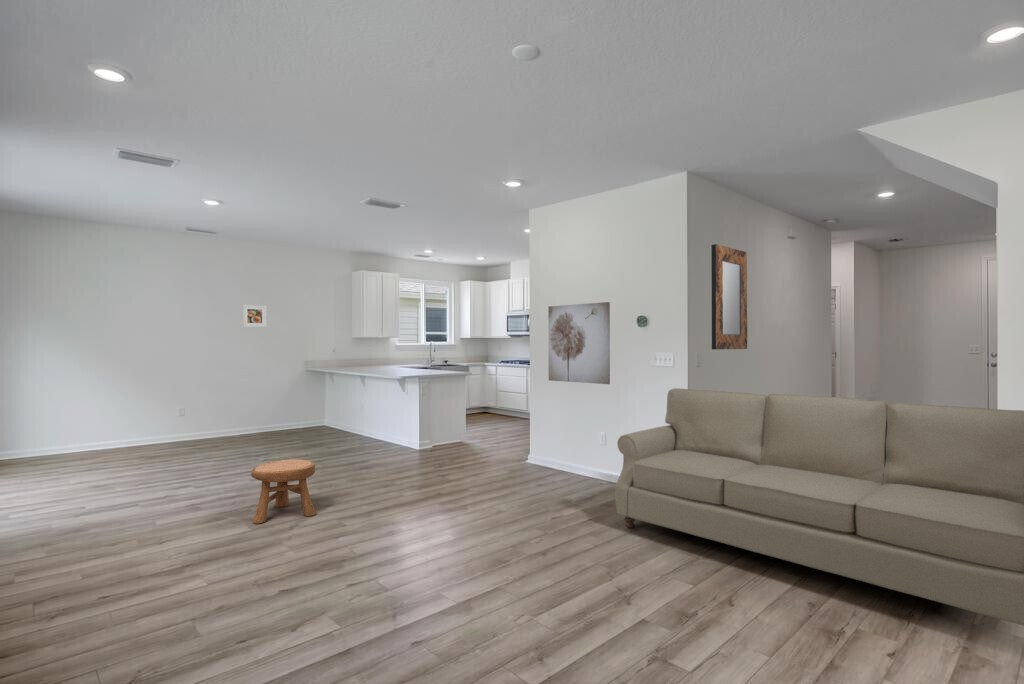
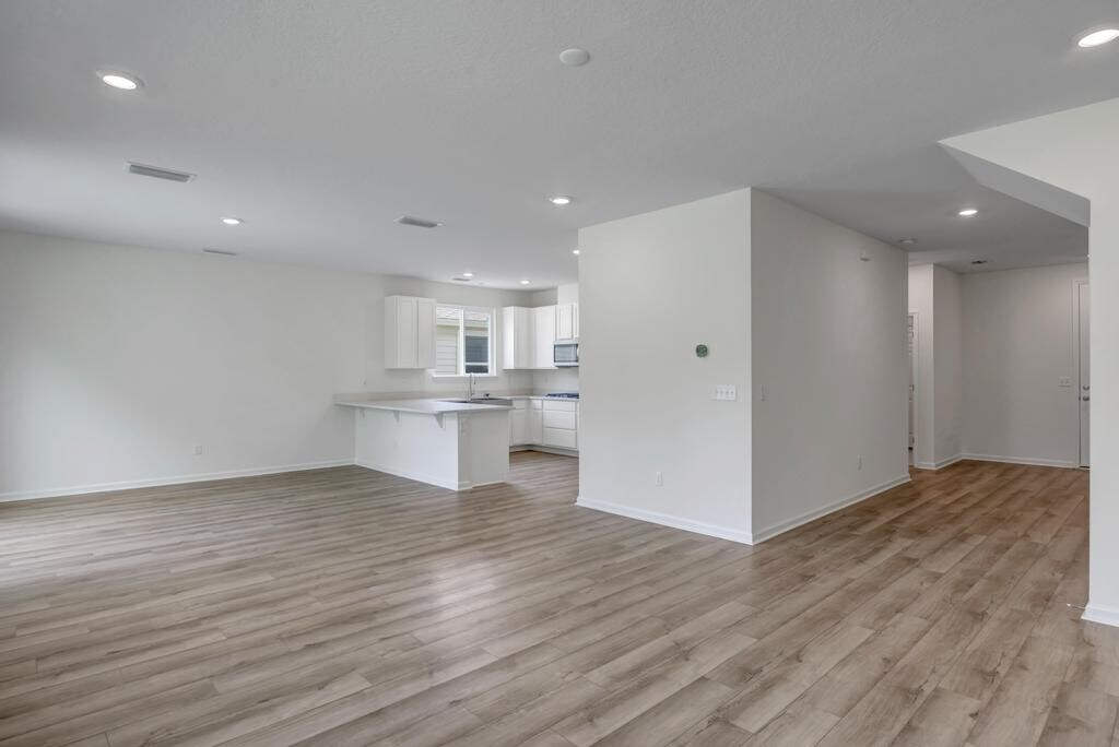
- wall art [548,301,611,385]
- home mirror [710,243,748,350]
- stool [250,458,317,525]
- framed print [242,304,267,328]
- sofa [614,387,1024,626]
